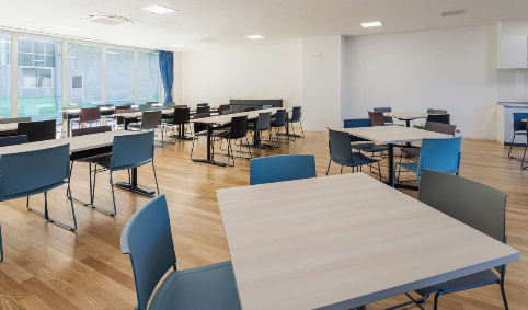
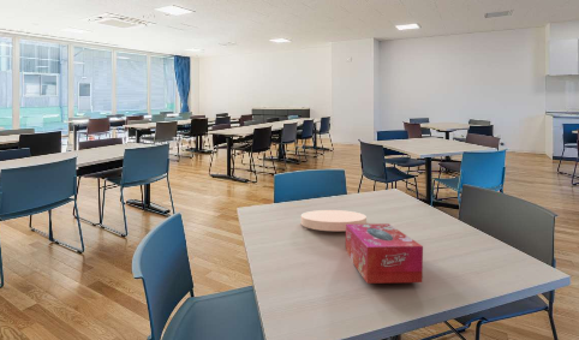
+ tissue box [345,222,424,285]
+ plate [300,209,368,232]
